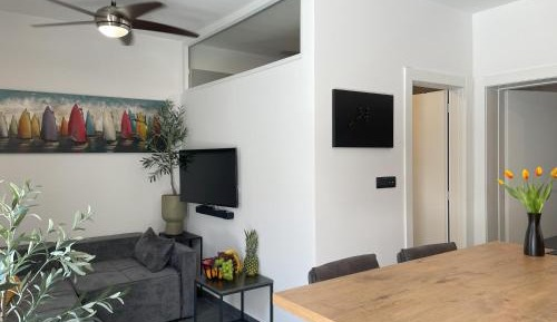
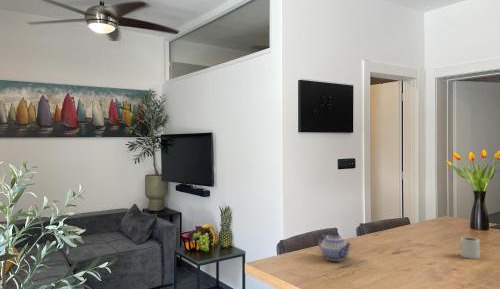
+ cup [460,236,481,260]
+ teapot [317,231,353,262]
